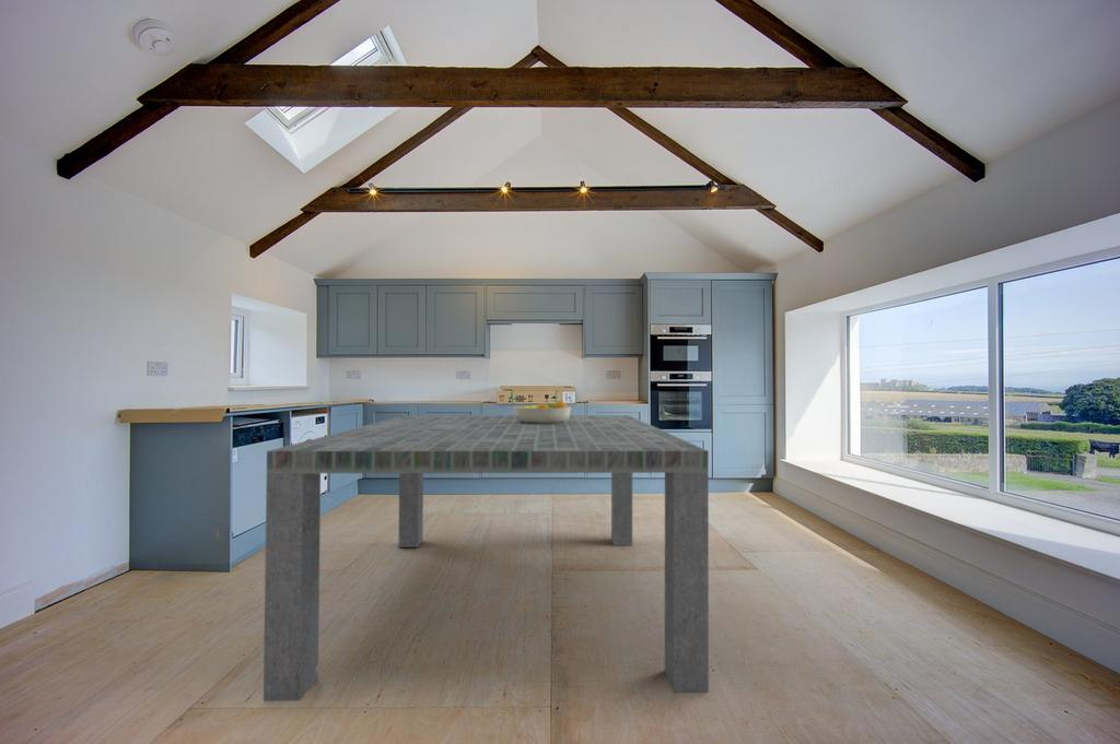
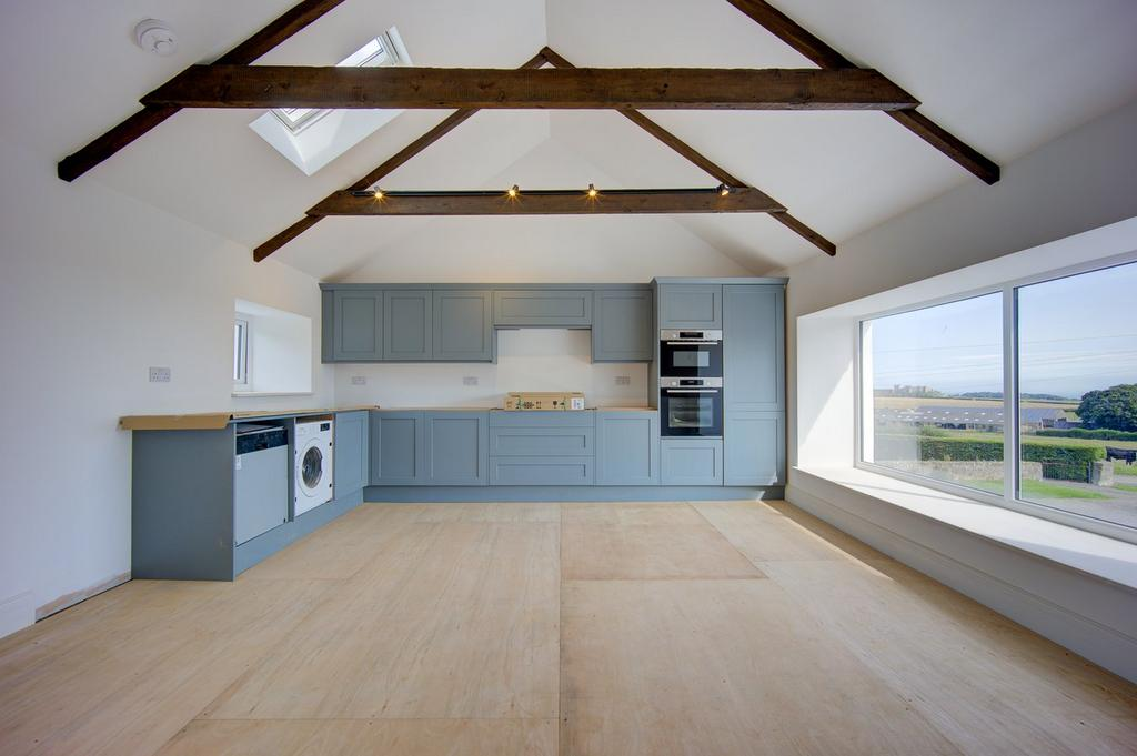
- fruit bowl [512,399,572,424]
- dining table [262,414,710,702]
